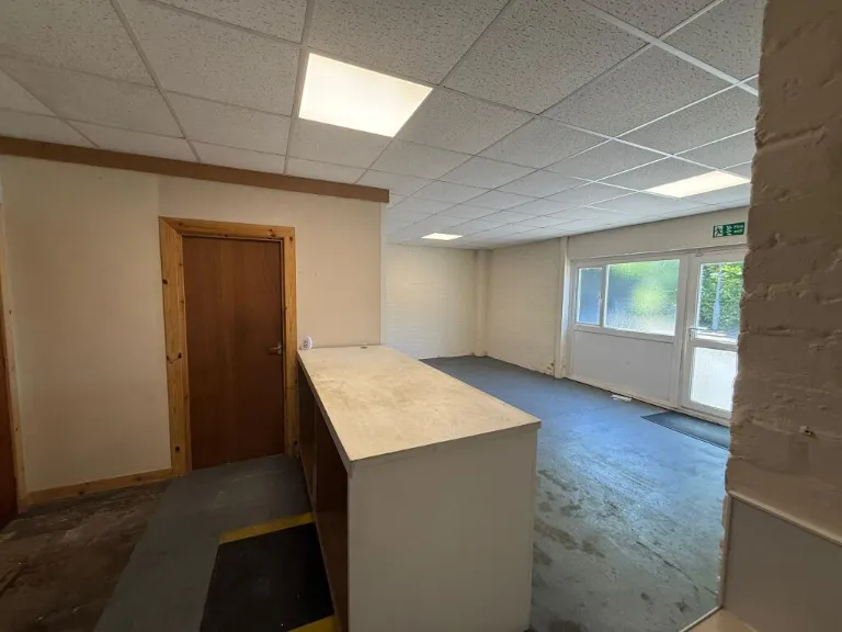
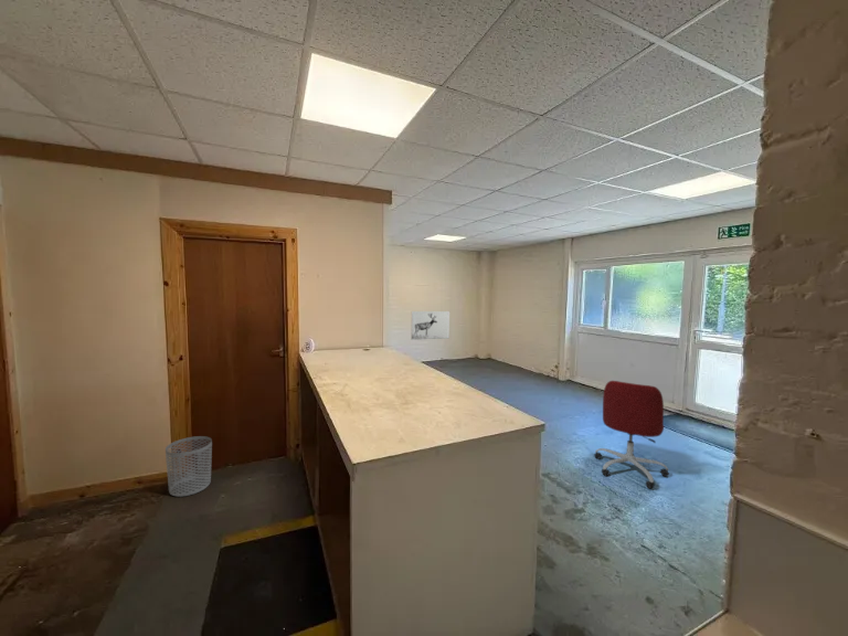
+ waste bin [165,435,213,498]
+ wall art [410,310,451,341]
+ office chair [593,380,670,489]
